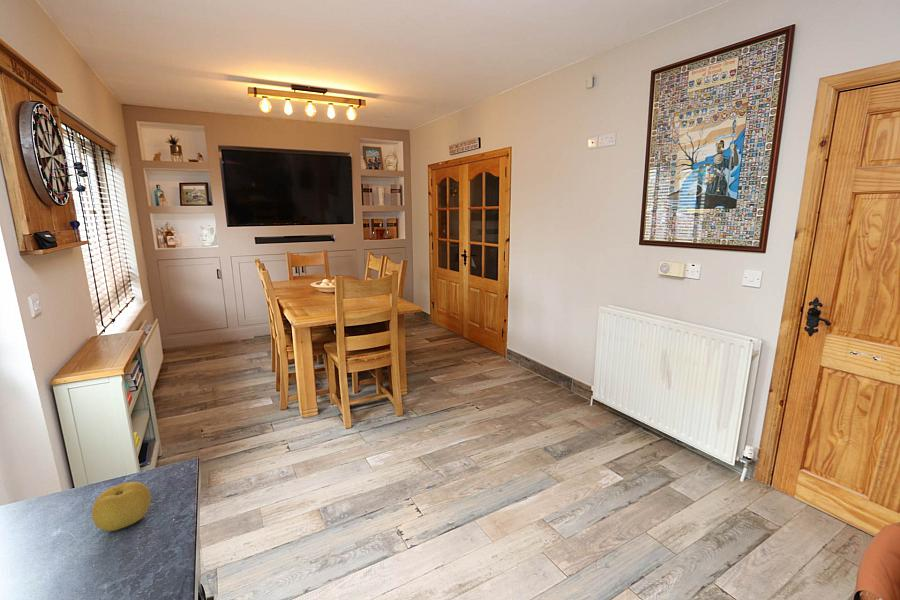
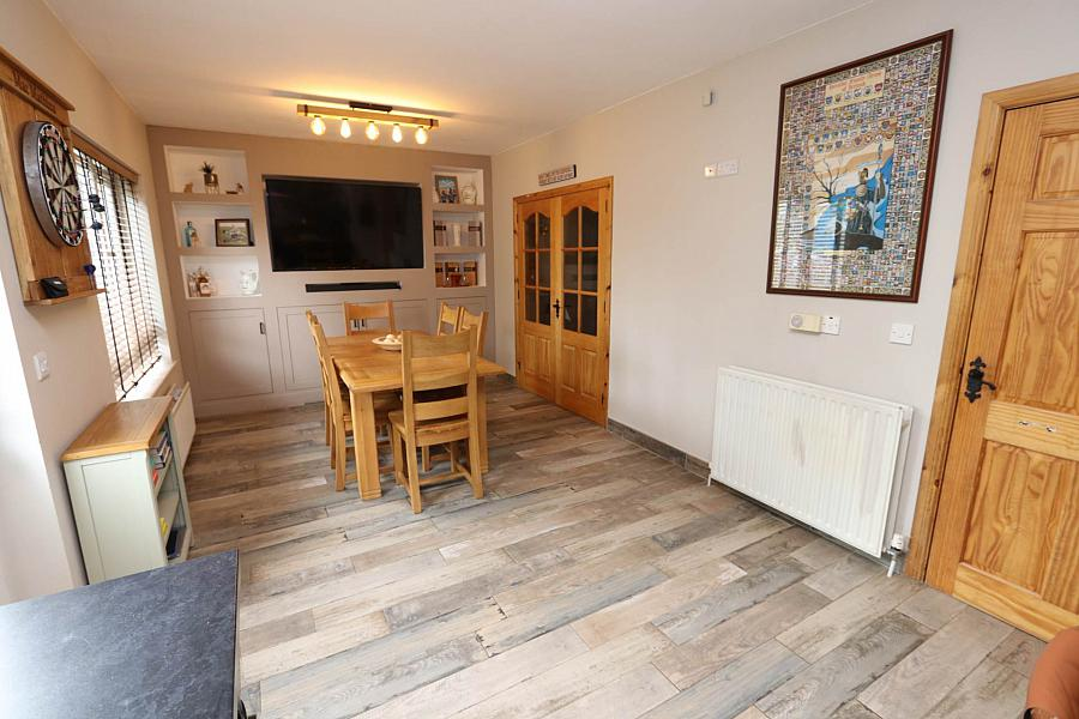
- fruit [91,481,152,532]
